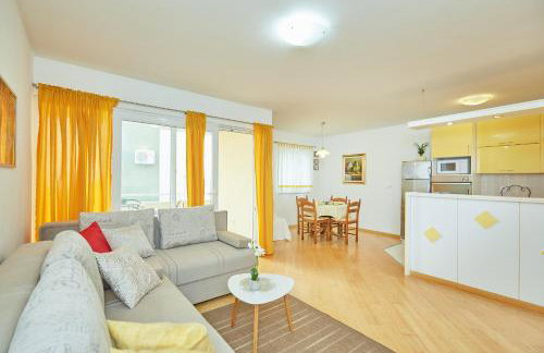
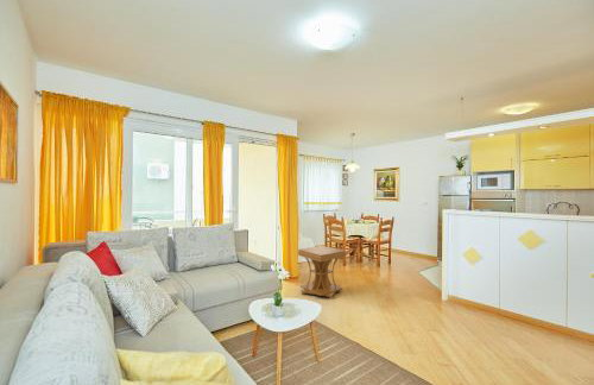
+ side table [297,245,347,301]
